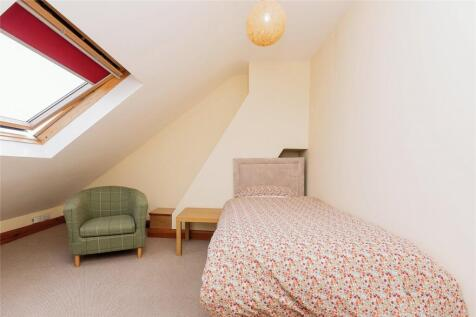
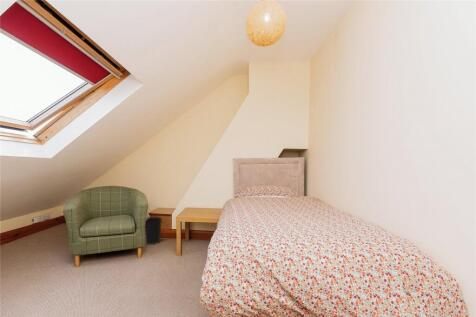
+ wastebasket [145,216,163,246]
